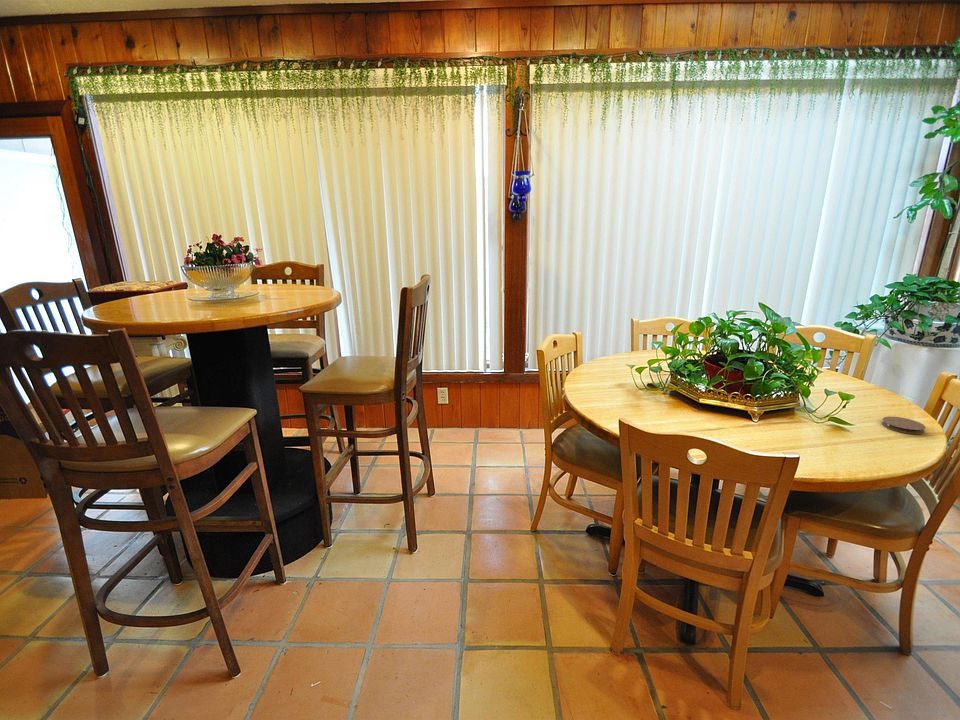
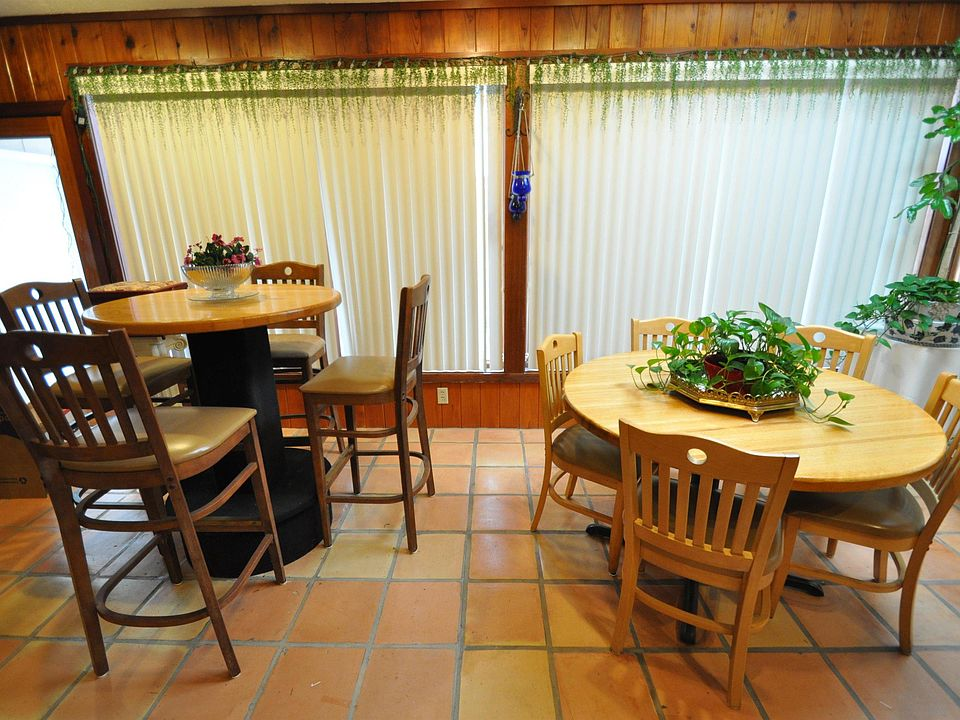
- coaster [881,416,927,435]
